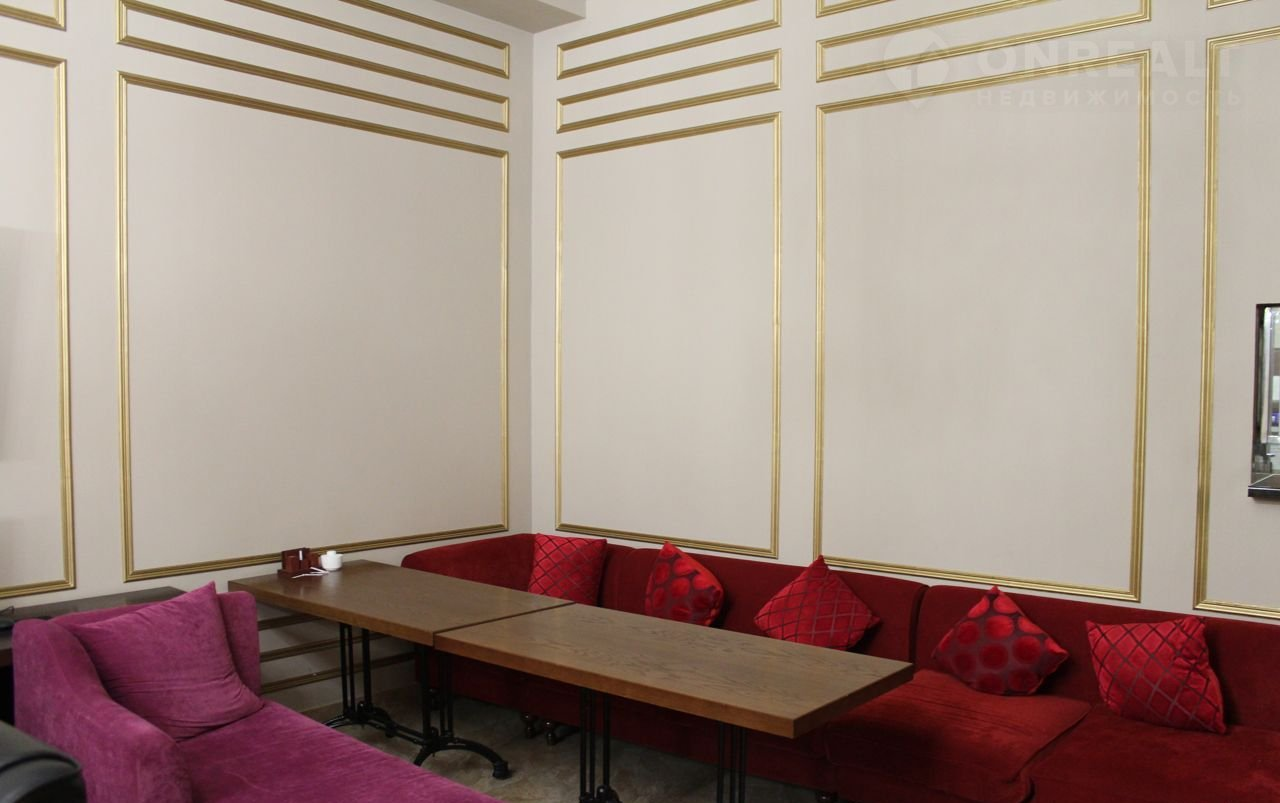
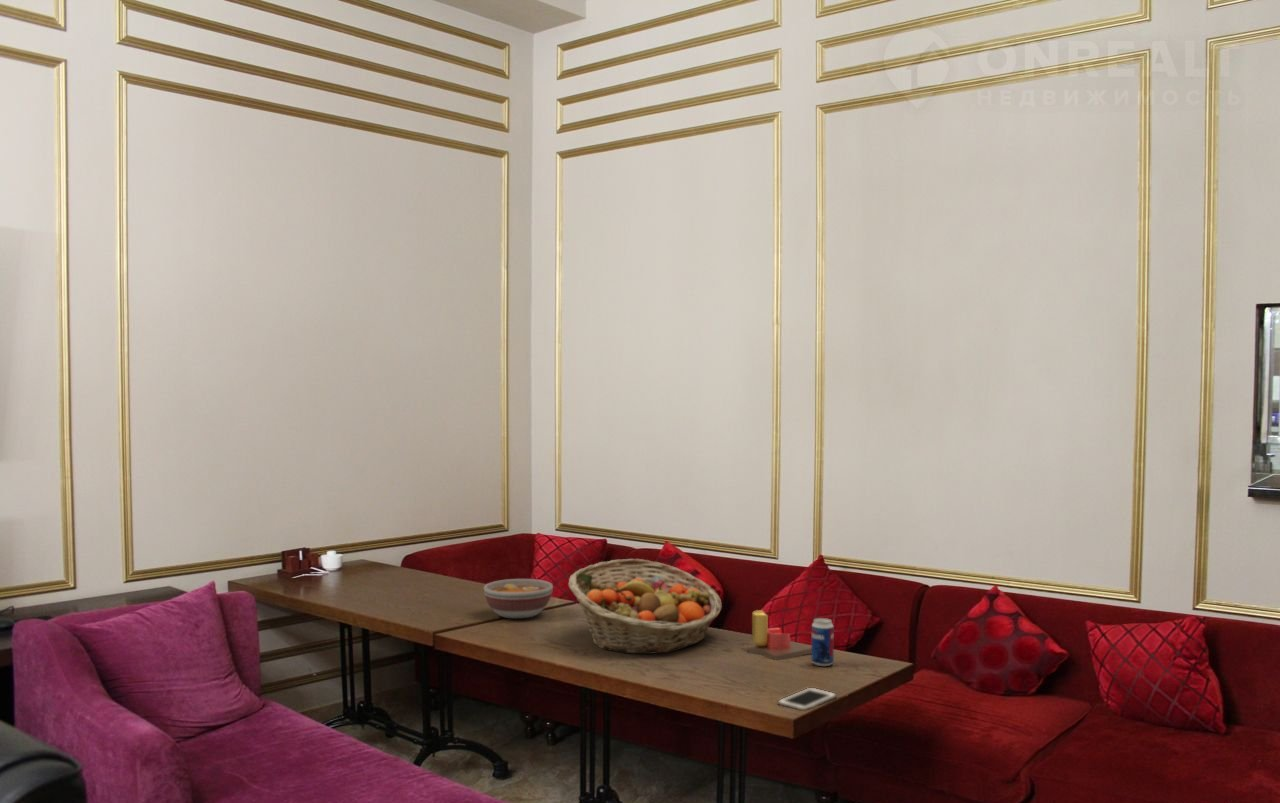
+ cell phone [777,687,838,712]
+ candle [747,609,812,661]
+ fruit basket [567,558,723,655]
+ beverage can [811,617,835,667]
+ bowl [483,578,554,619]
